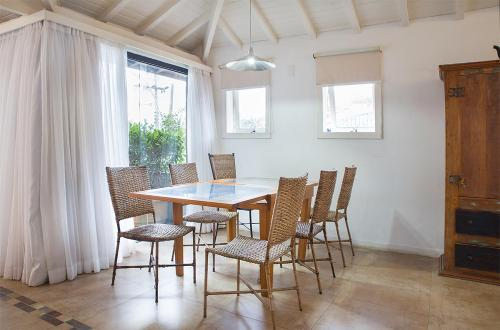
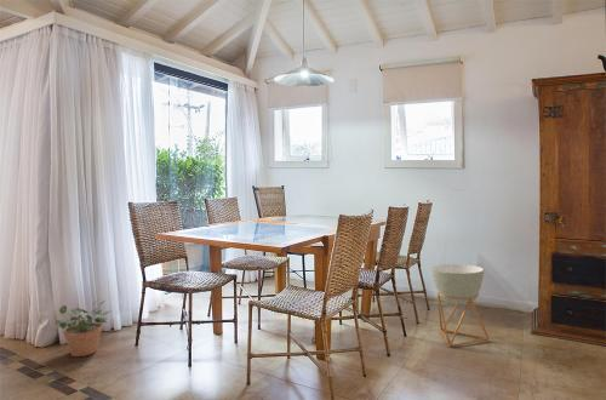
+ potted plant [55,299,110,358]
+ planter [430,263,490,348]
